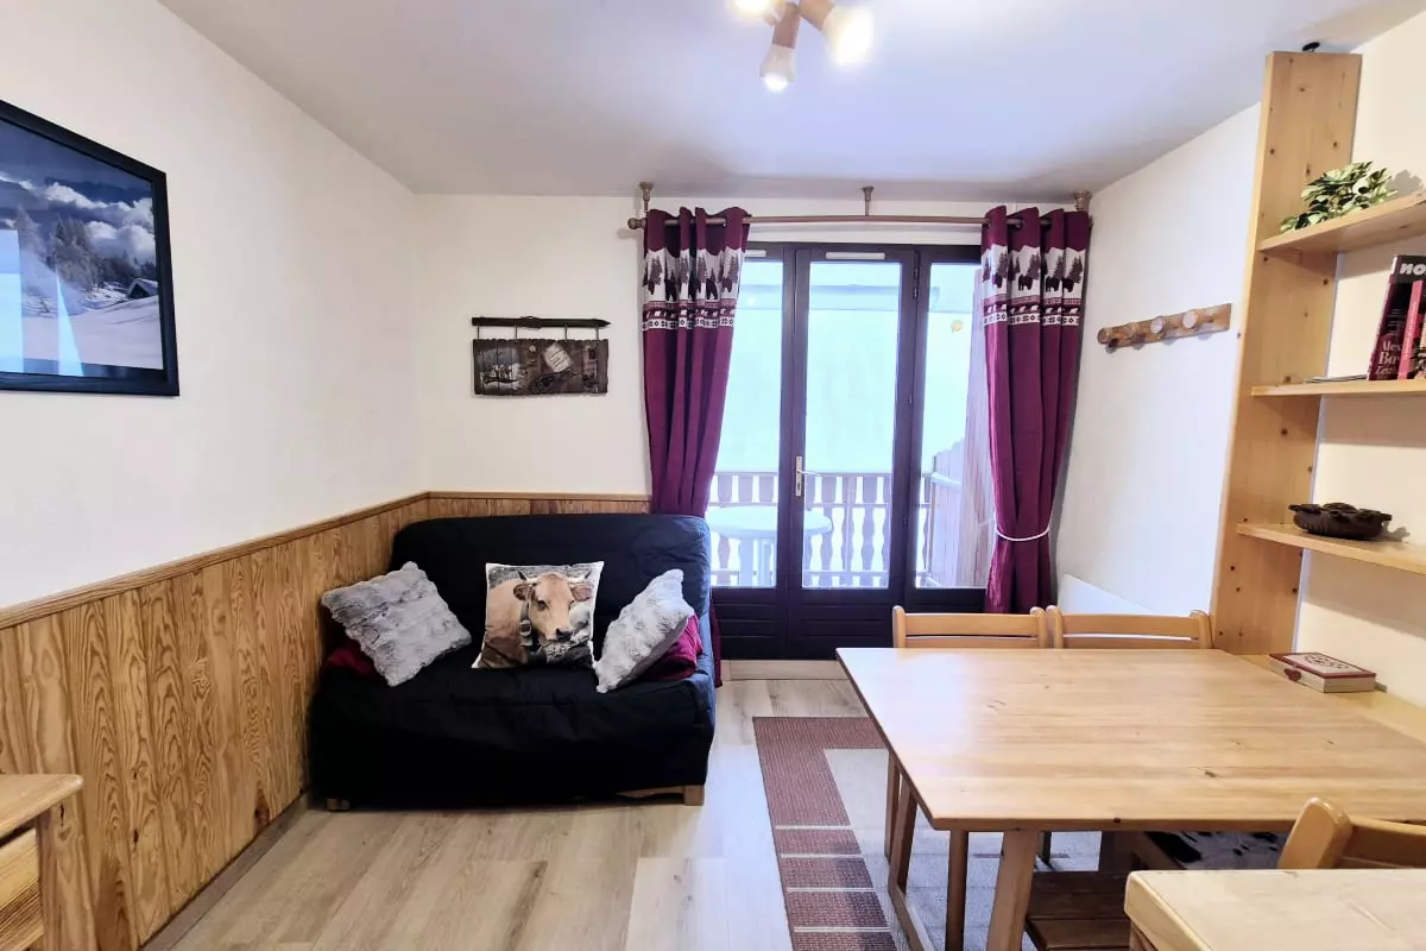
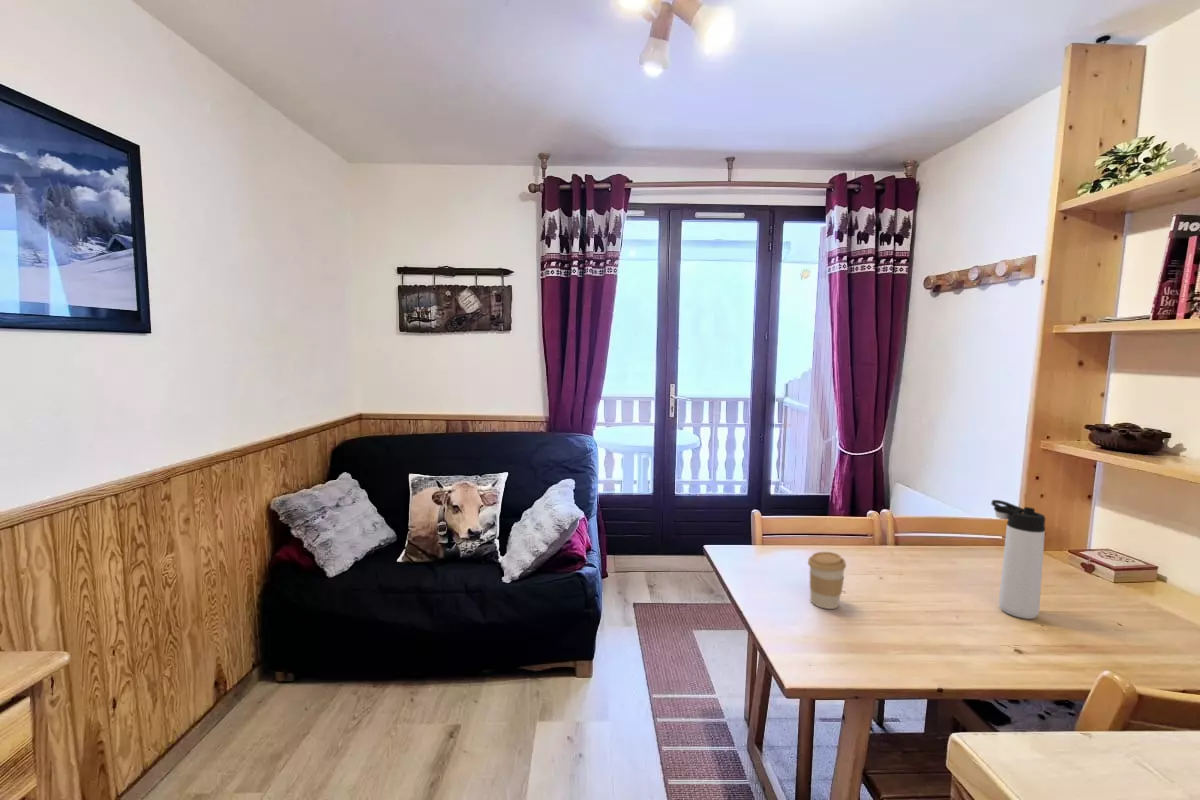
+ thermos bottle [990,499,1046,620]
+ coffee cup [807,551,847,610]
